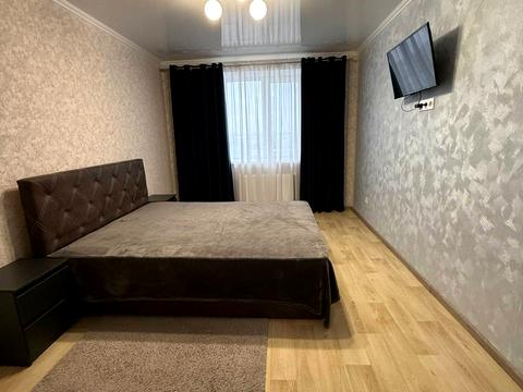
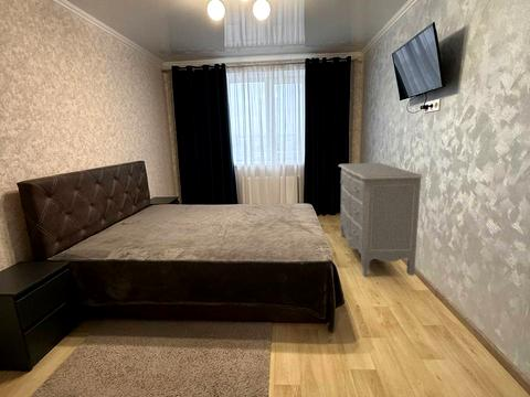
+ dresser [338,162,424,277]
